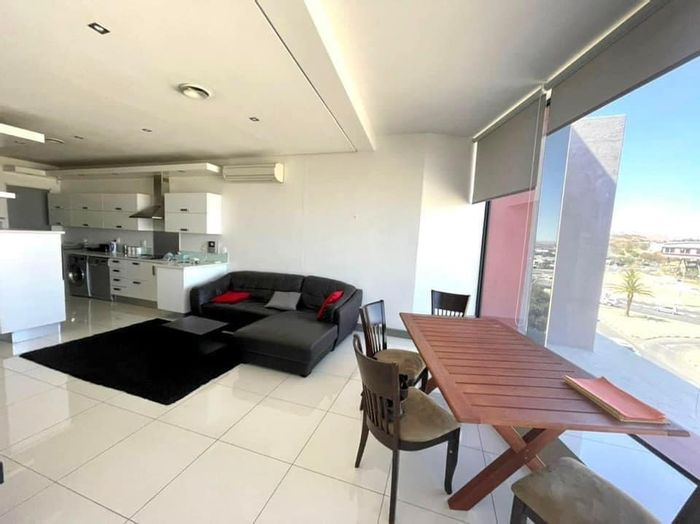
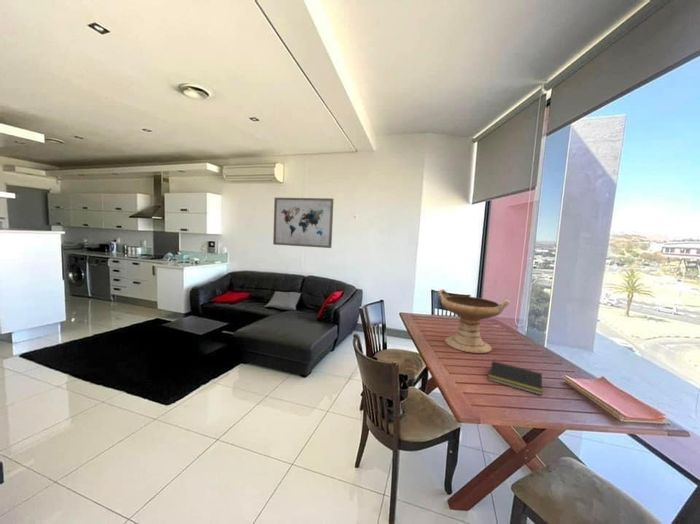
+ decorative bowl [437,289,511,354]
+ notepad [487,360,543,396]
+ wall art [272,197,335,249]
